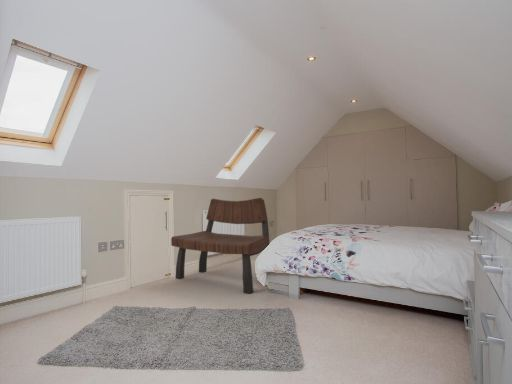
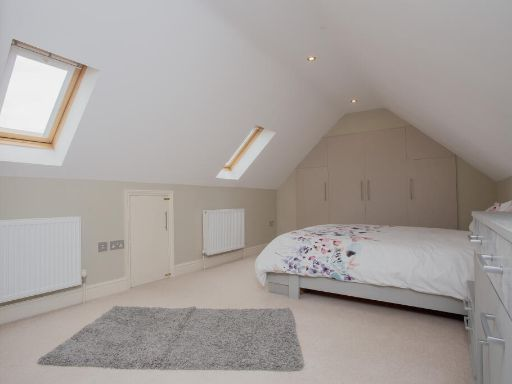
- bench [170,197,271,295]
